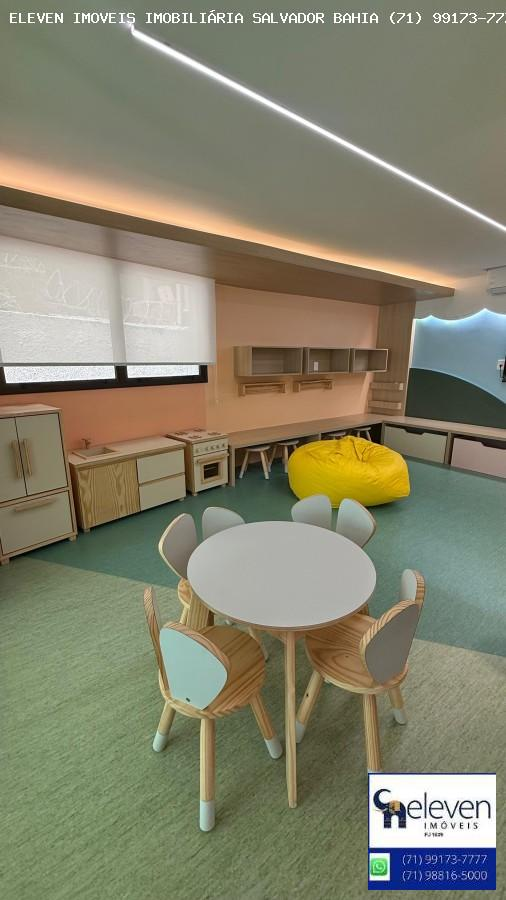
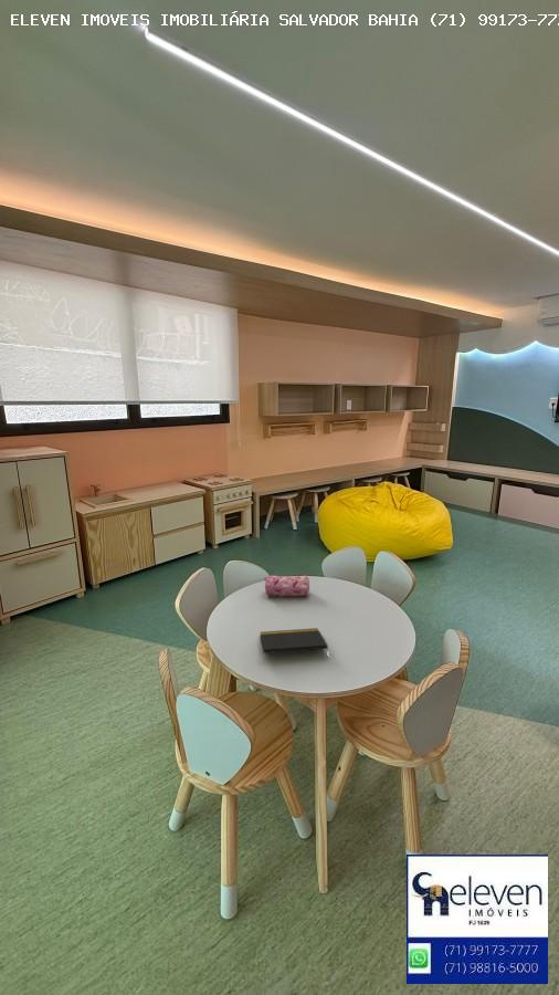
+ pencil case [264,575,310,597]
+ notepad [259,627,329,654]
